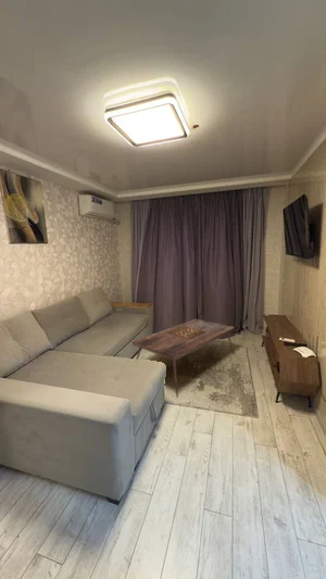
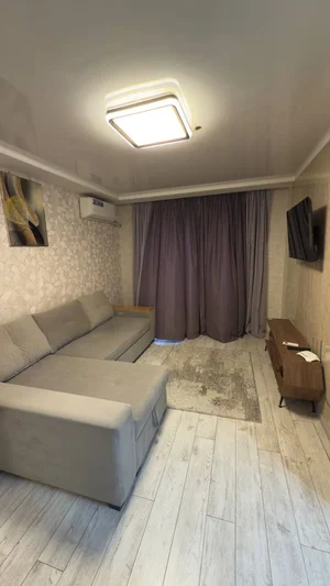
- coffee table [131,318,236,394]
